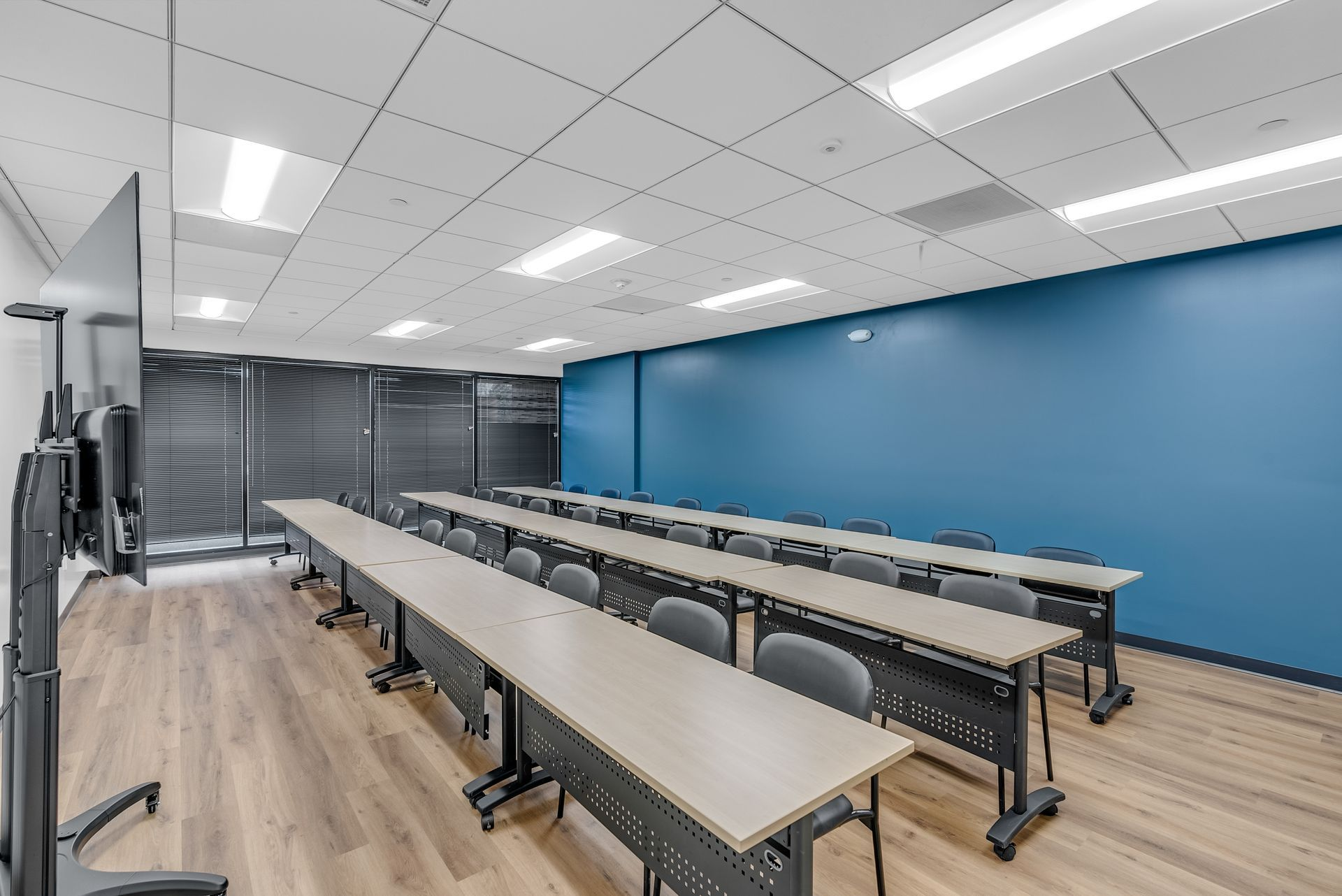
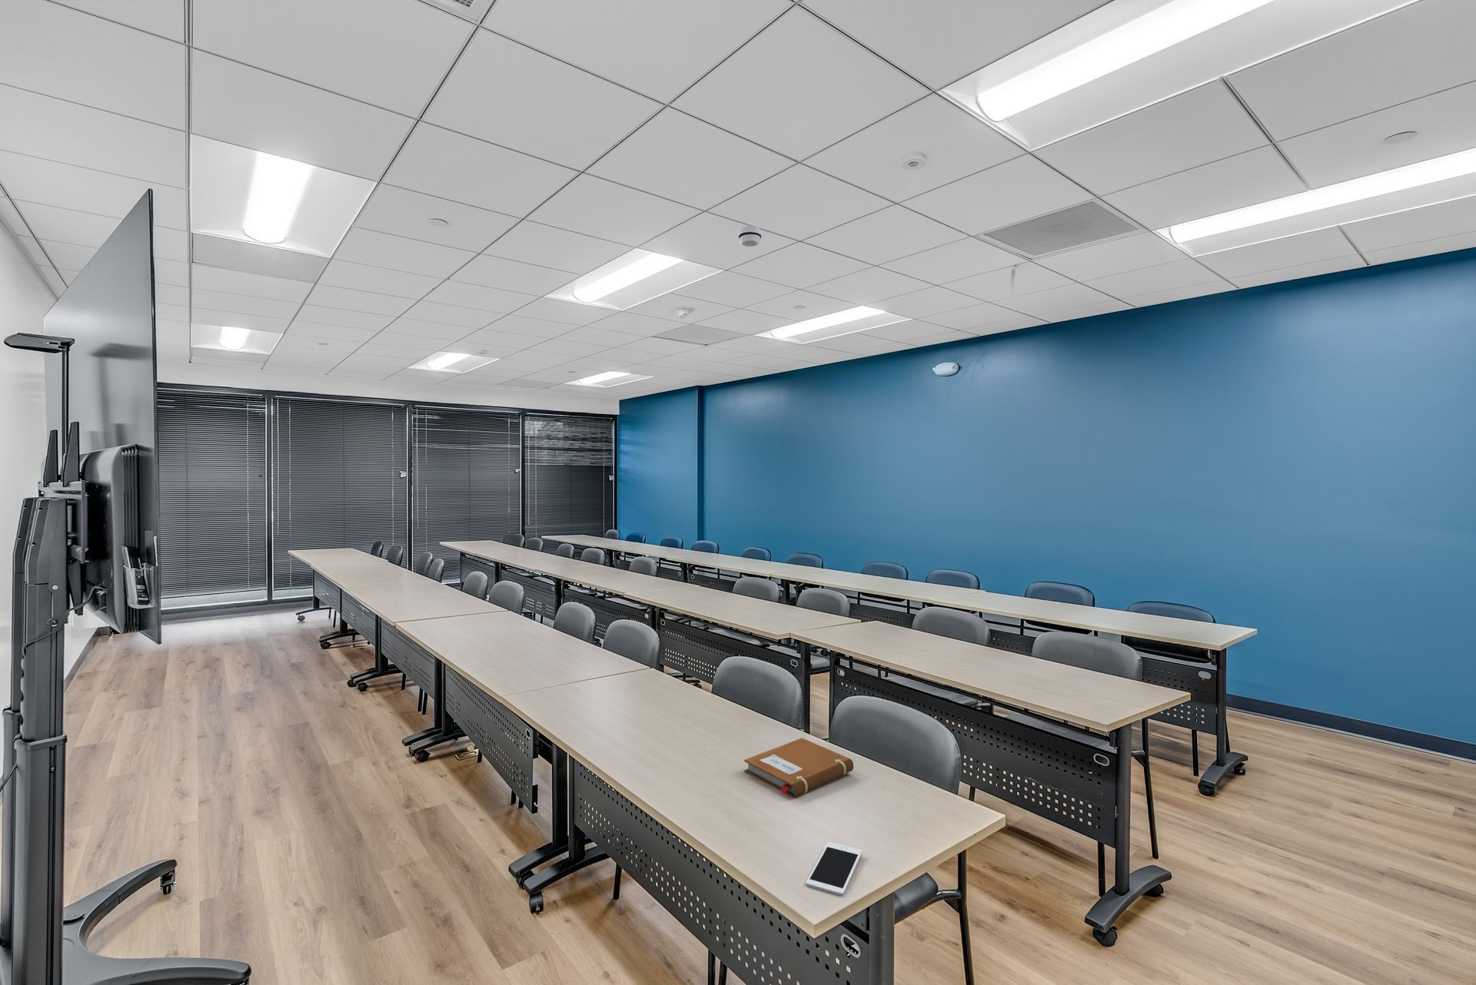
+ notebook [743,737,855,798]
+ smoke detector [737,225,762,247]
+ cell phone [806,841,863,897]
